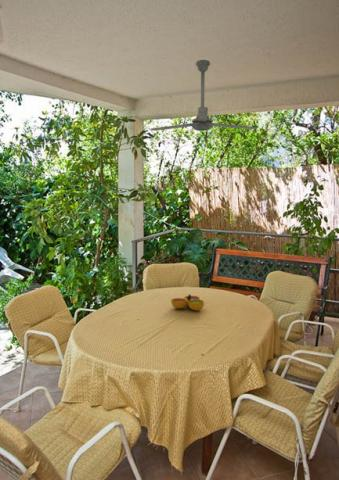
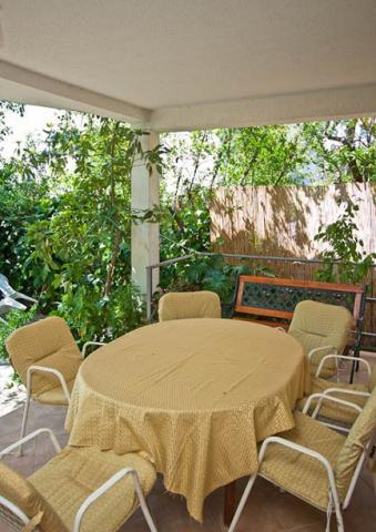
- ceiling fan [150,59,257,132]
- decorative bowl [170,293,205,311]
